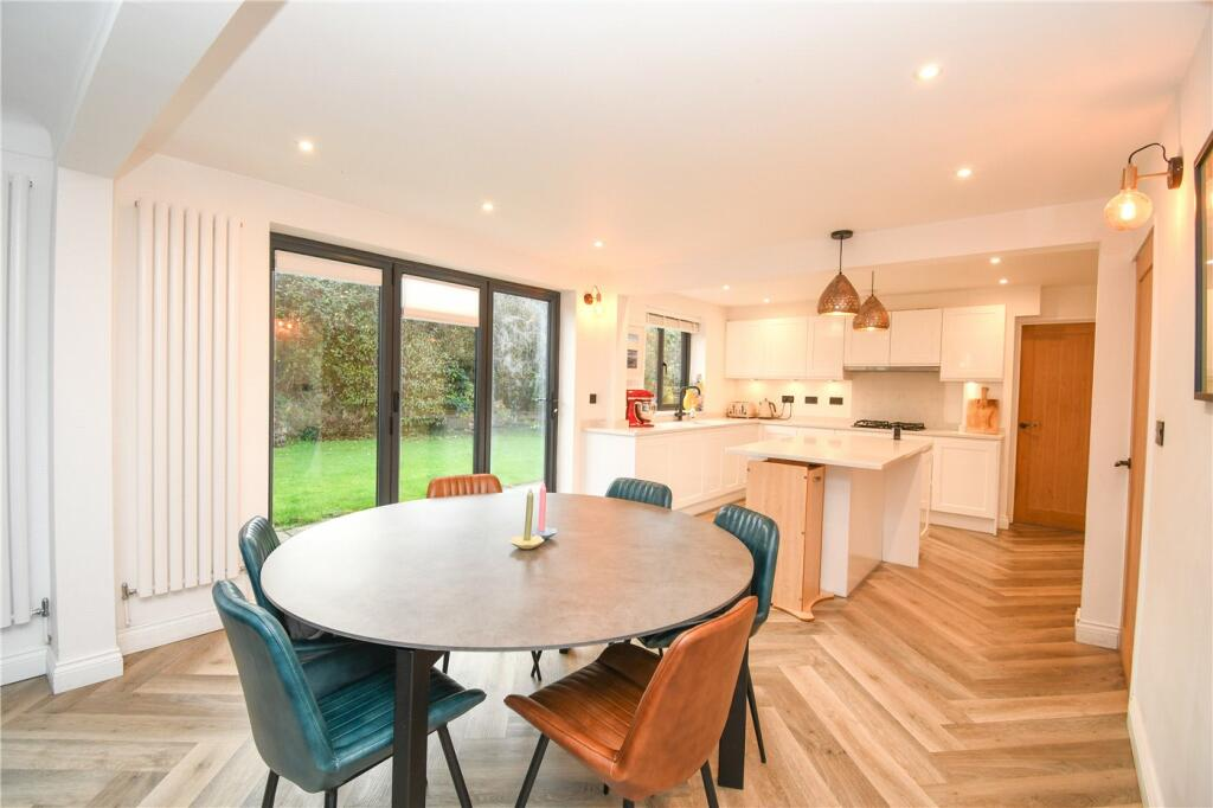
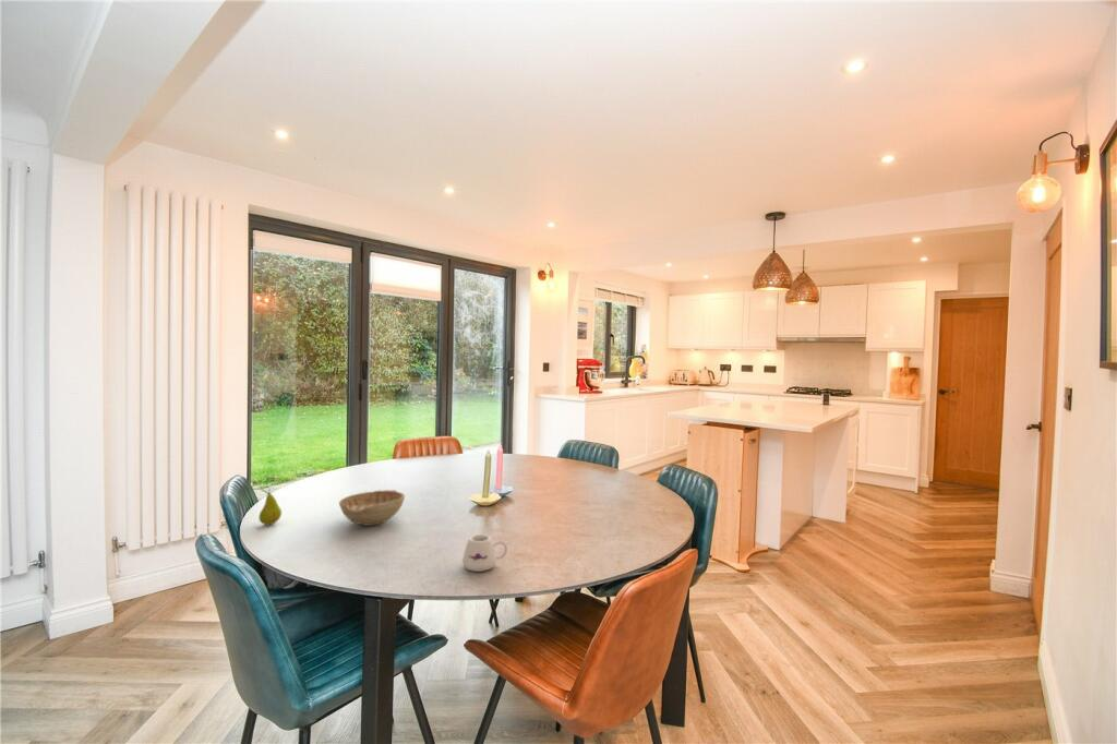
+ fruit [257,488,283,526]
+ decorative bowl [338,489,406,527]
+ mug [461,533,508,573]
